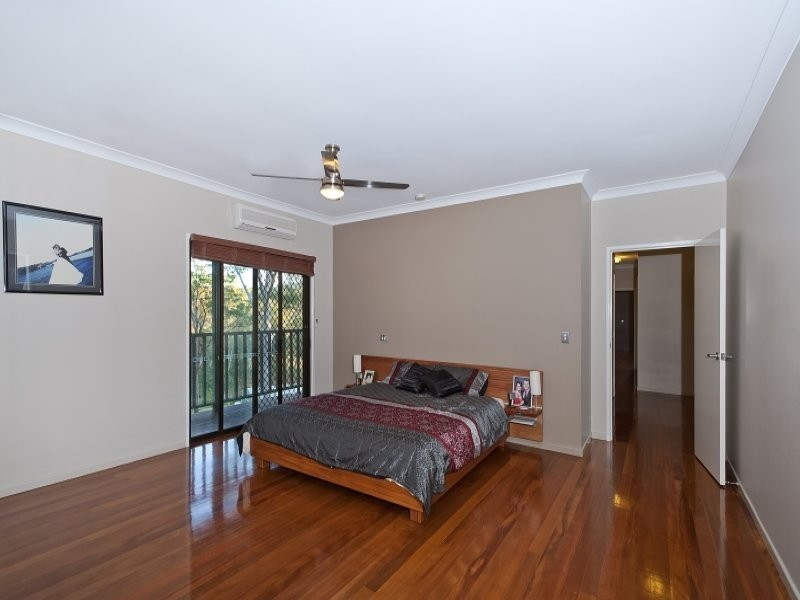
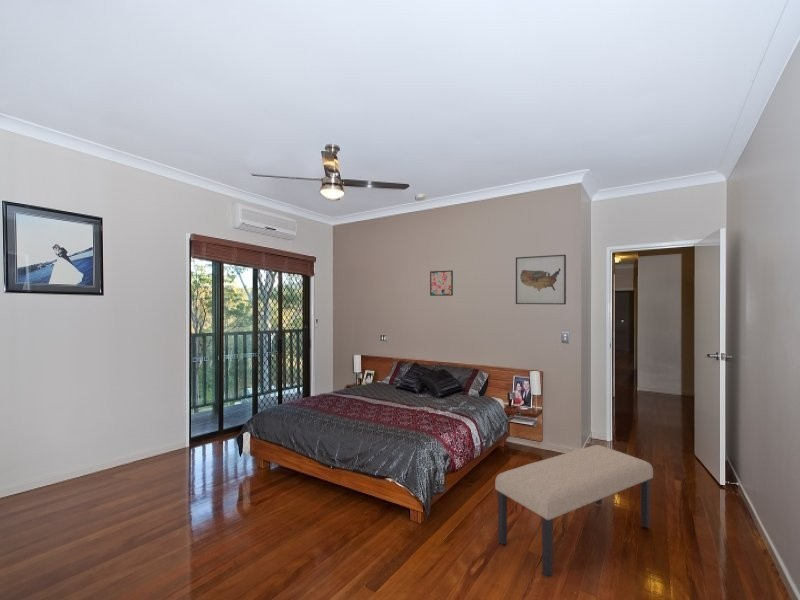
+ bench [494,444,654,579]
+ wall art [515,254,567,305]
+ wall art [429,270,454,297]
